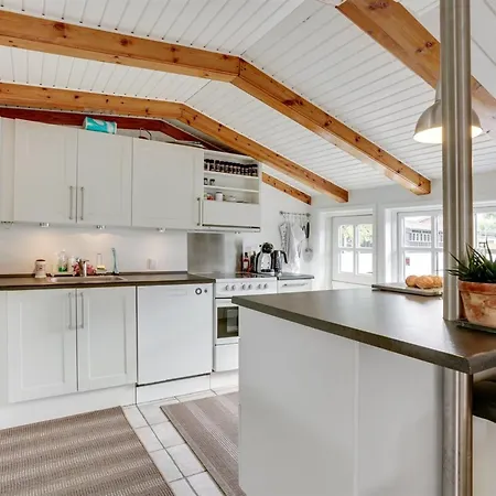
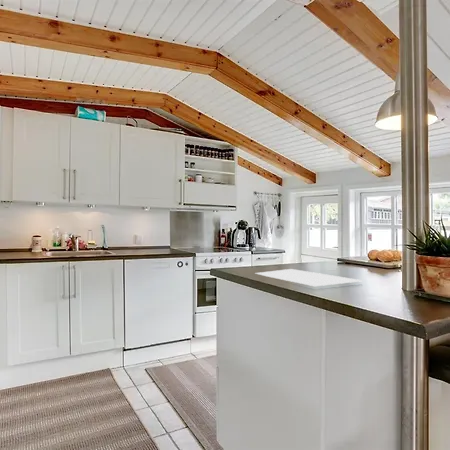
+ cutting board [255,268,364,287]
